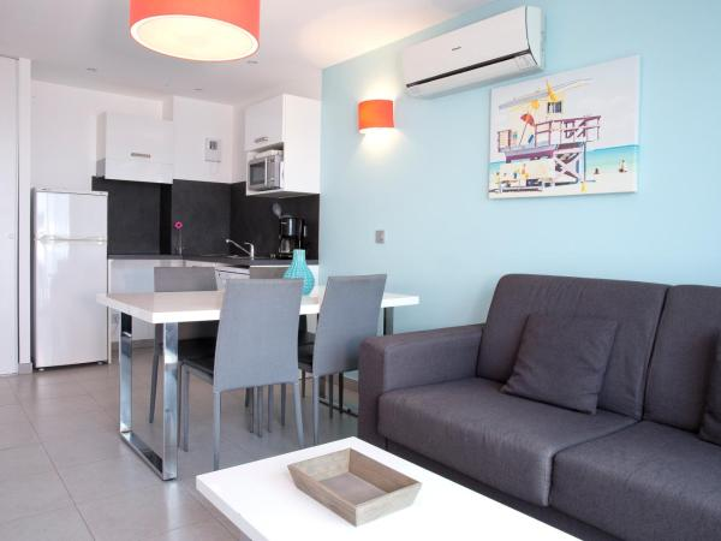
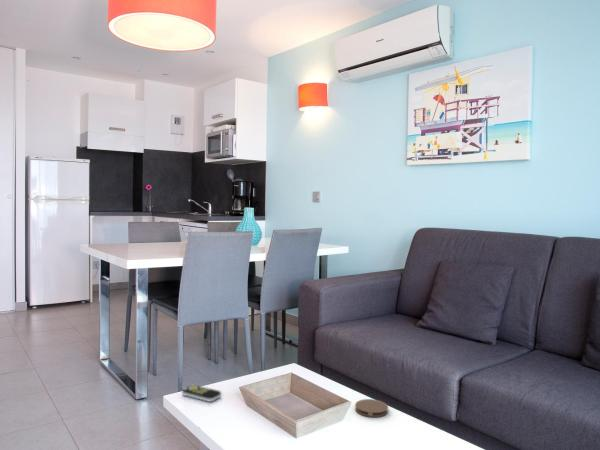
+ remote control [181,383,222,403]
+ coaster [354,398,389,418]
